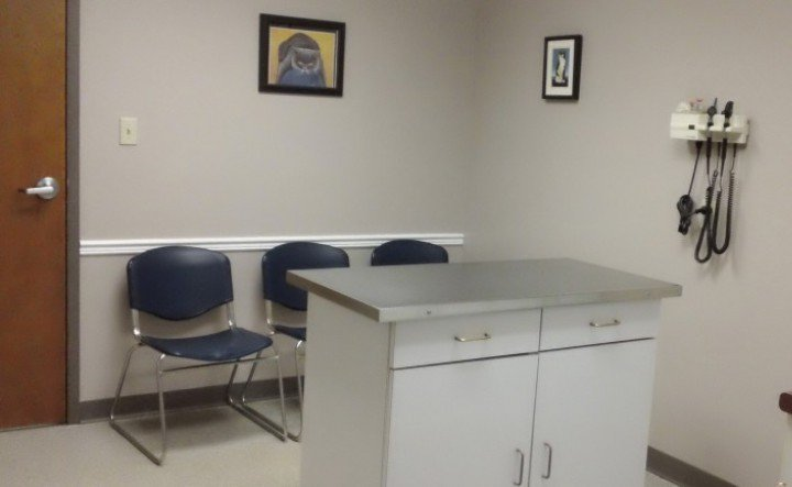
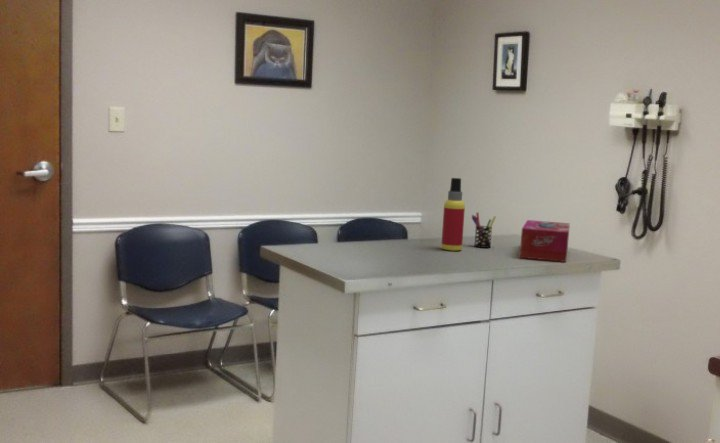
+ tissue box [519,219,571,263]
+ pen holder [471,211,497,249]
+ spray bottle [440,177,466,252]
